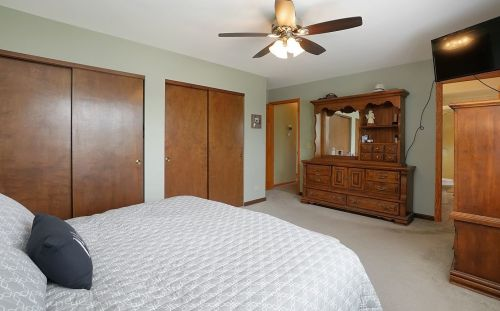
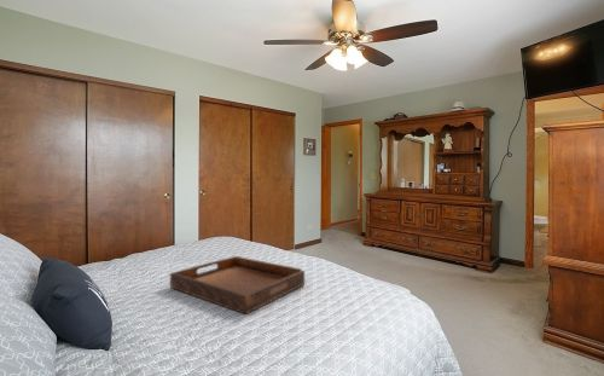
+ serving tray [169,255,306,316]
